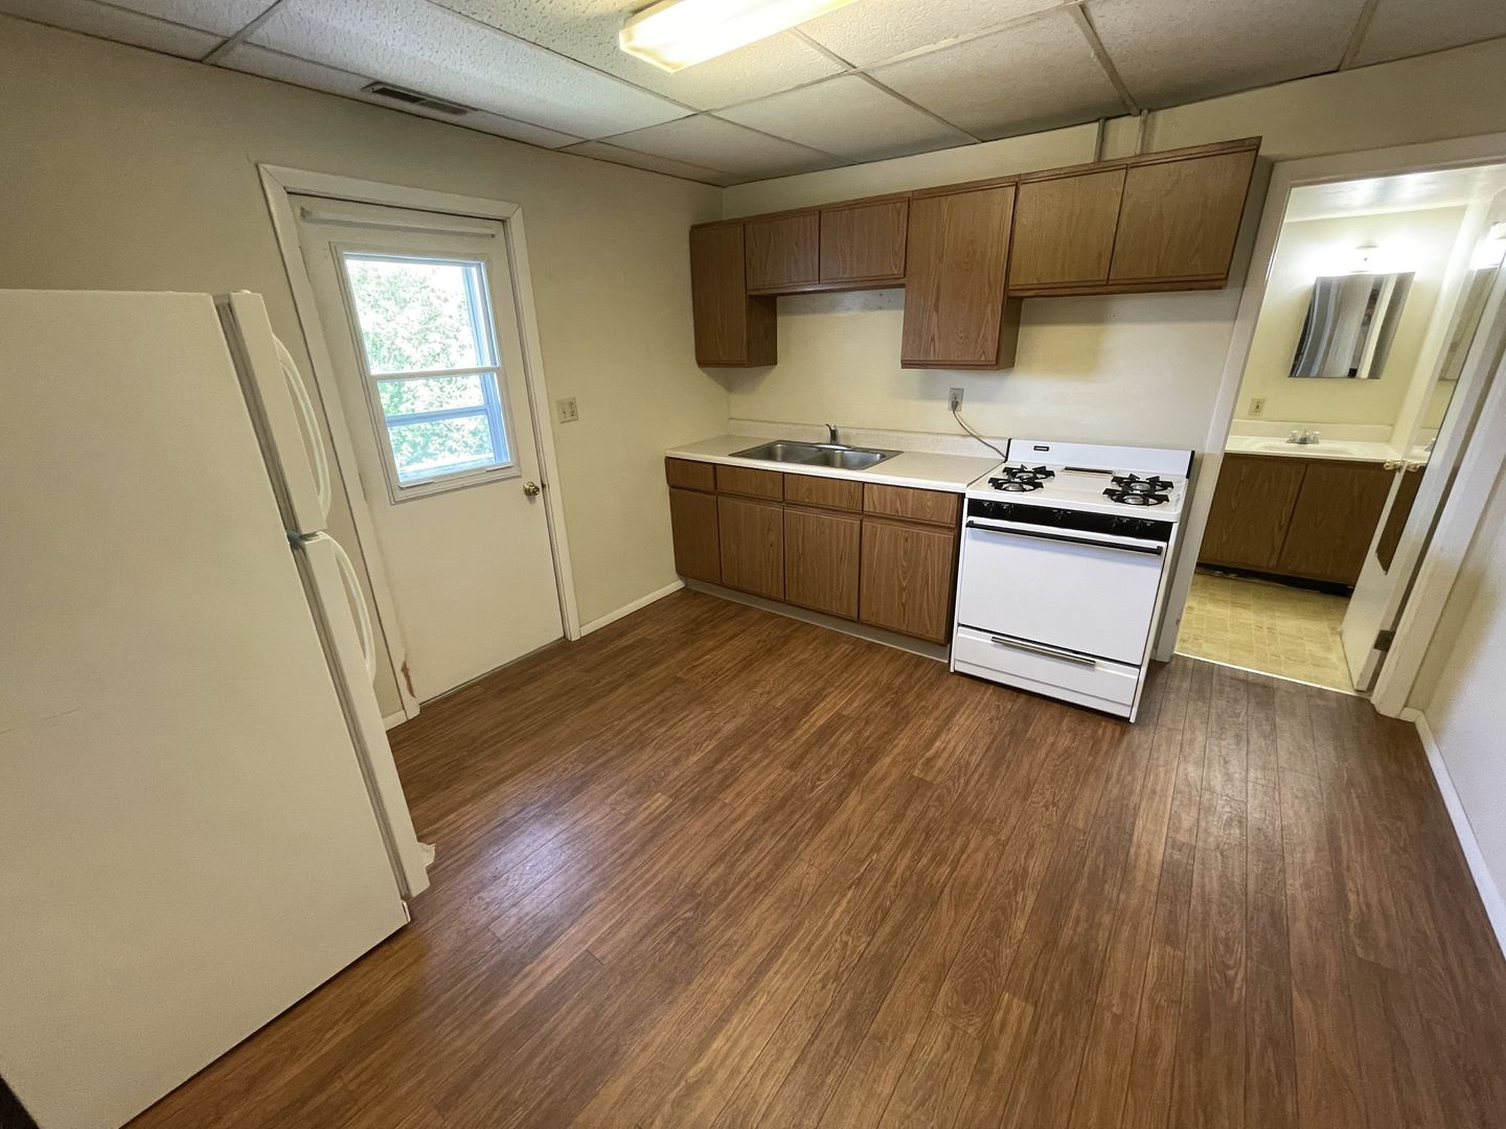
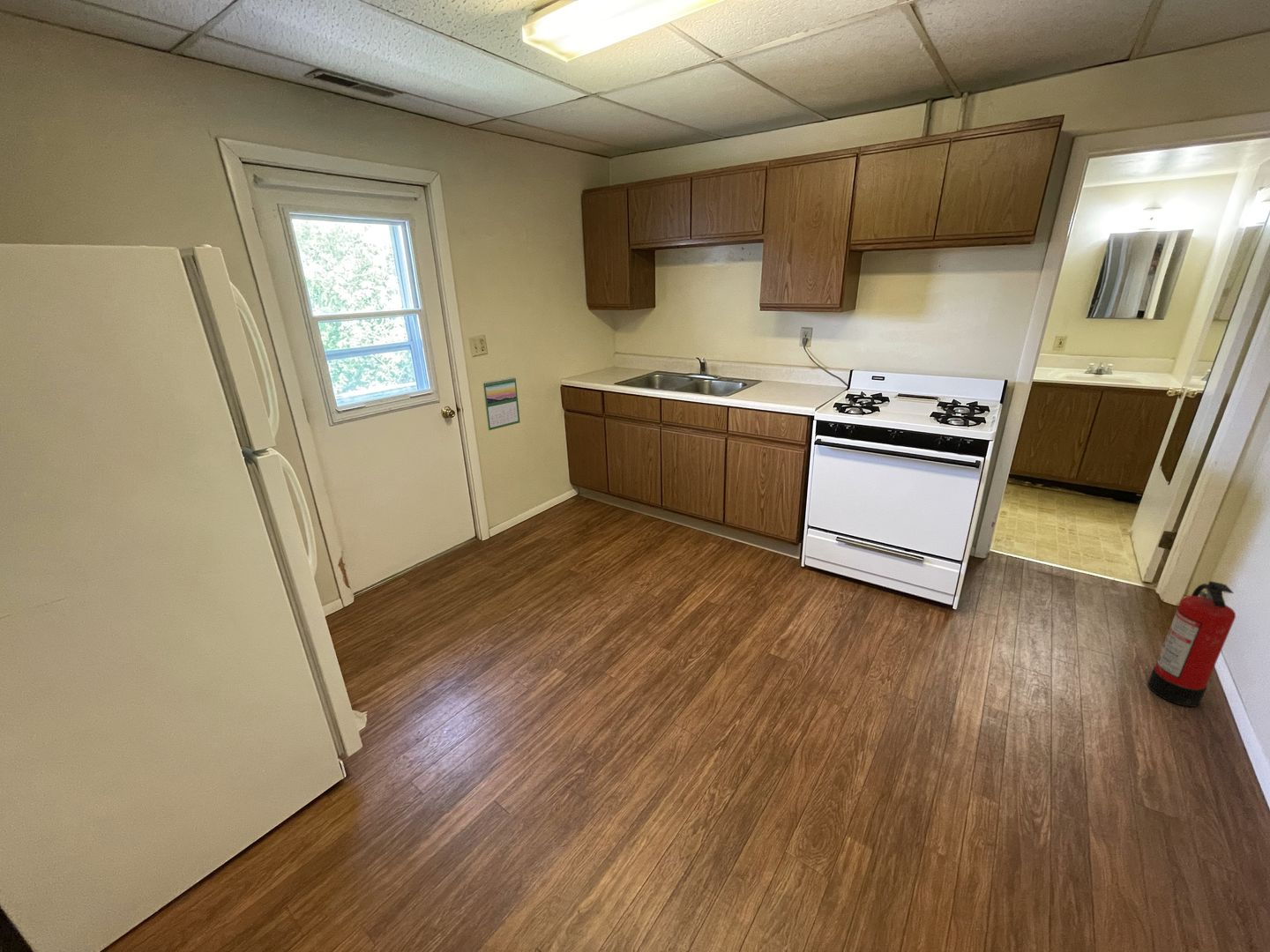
+ fire extinguisher [1147,580,1236,708]
+ calendar [482,376,520,431]
